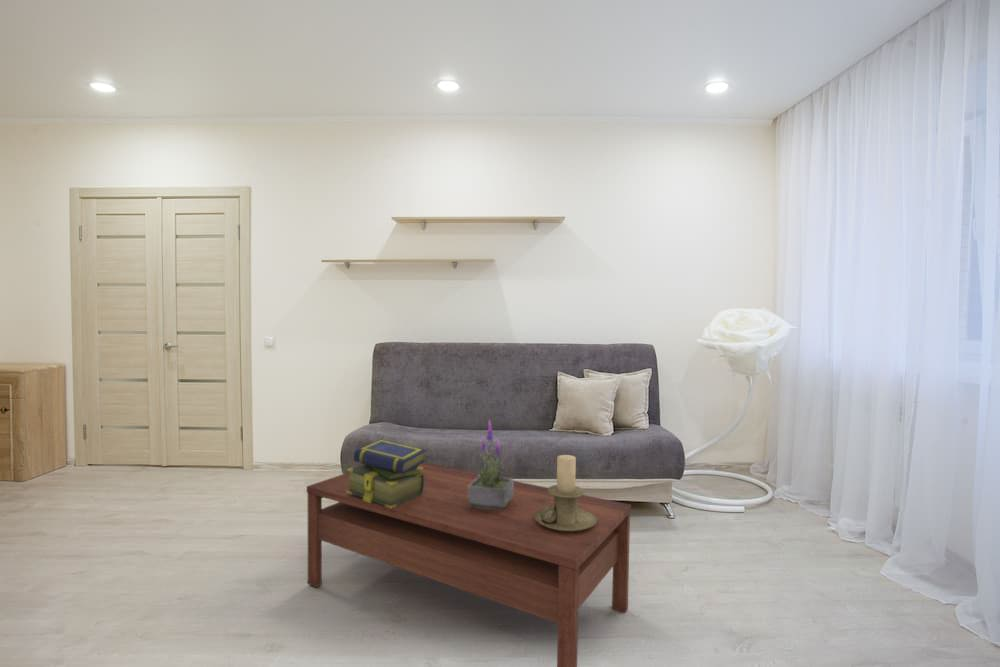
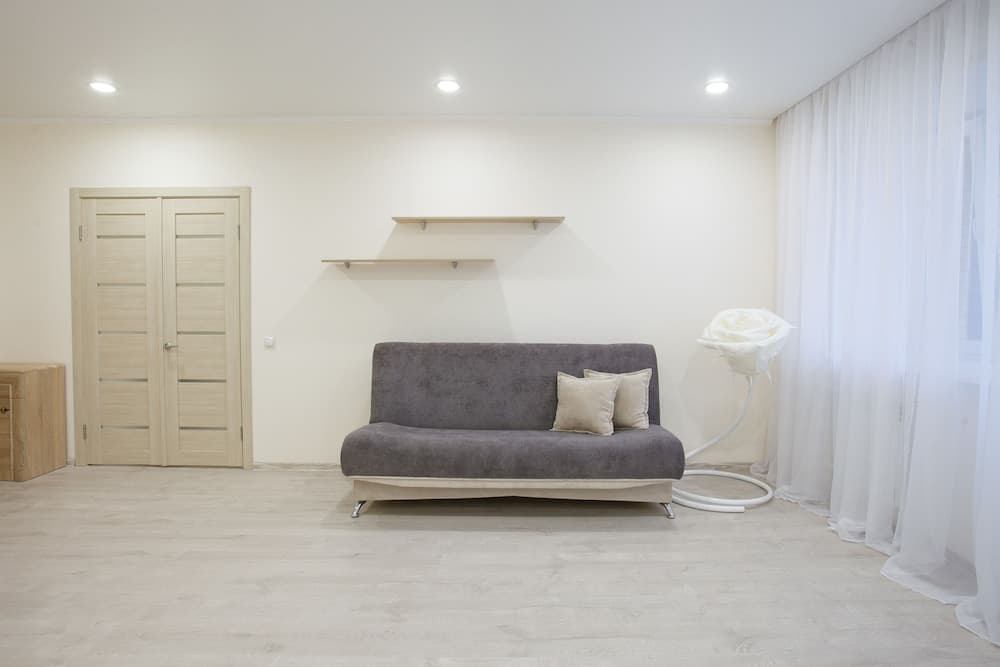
- coffee table [306,462,632,667]
- stack of books [346,438,427,508]
- potted plant [468,419,515,510]
- candle holder [534,454,597,532]
